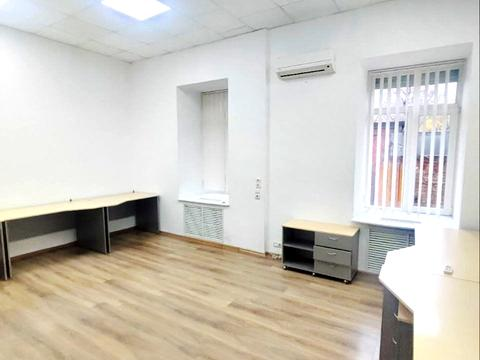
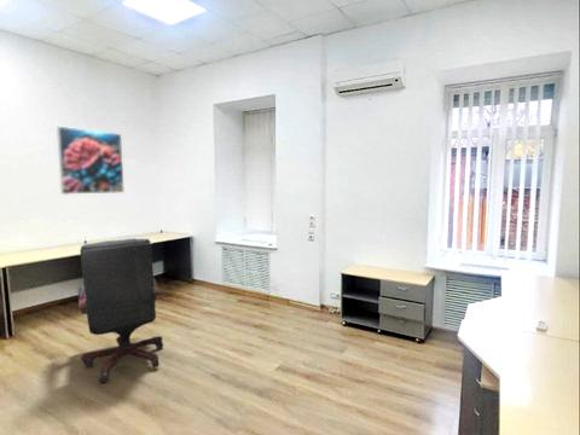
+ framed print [56,126,126,196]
+ office chair [77,238,164,384]
